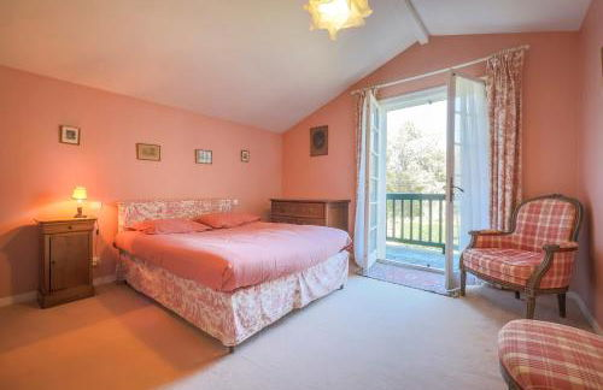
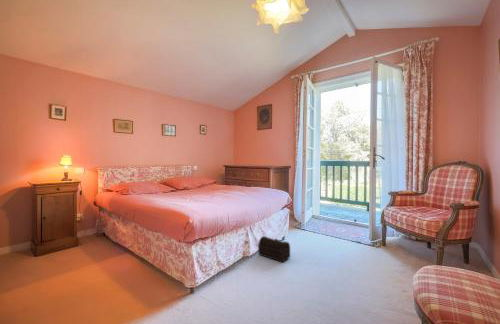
+ treasure chest [257,235,291,263]
